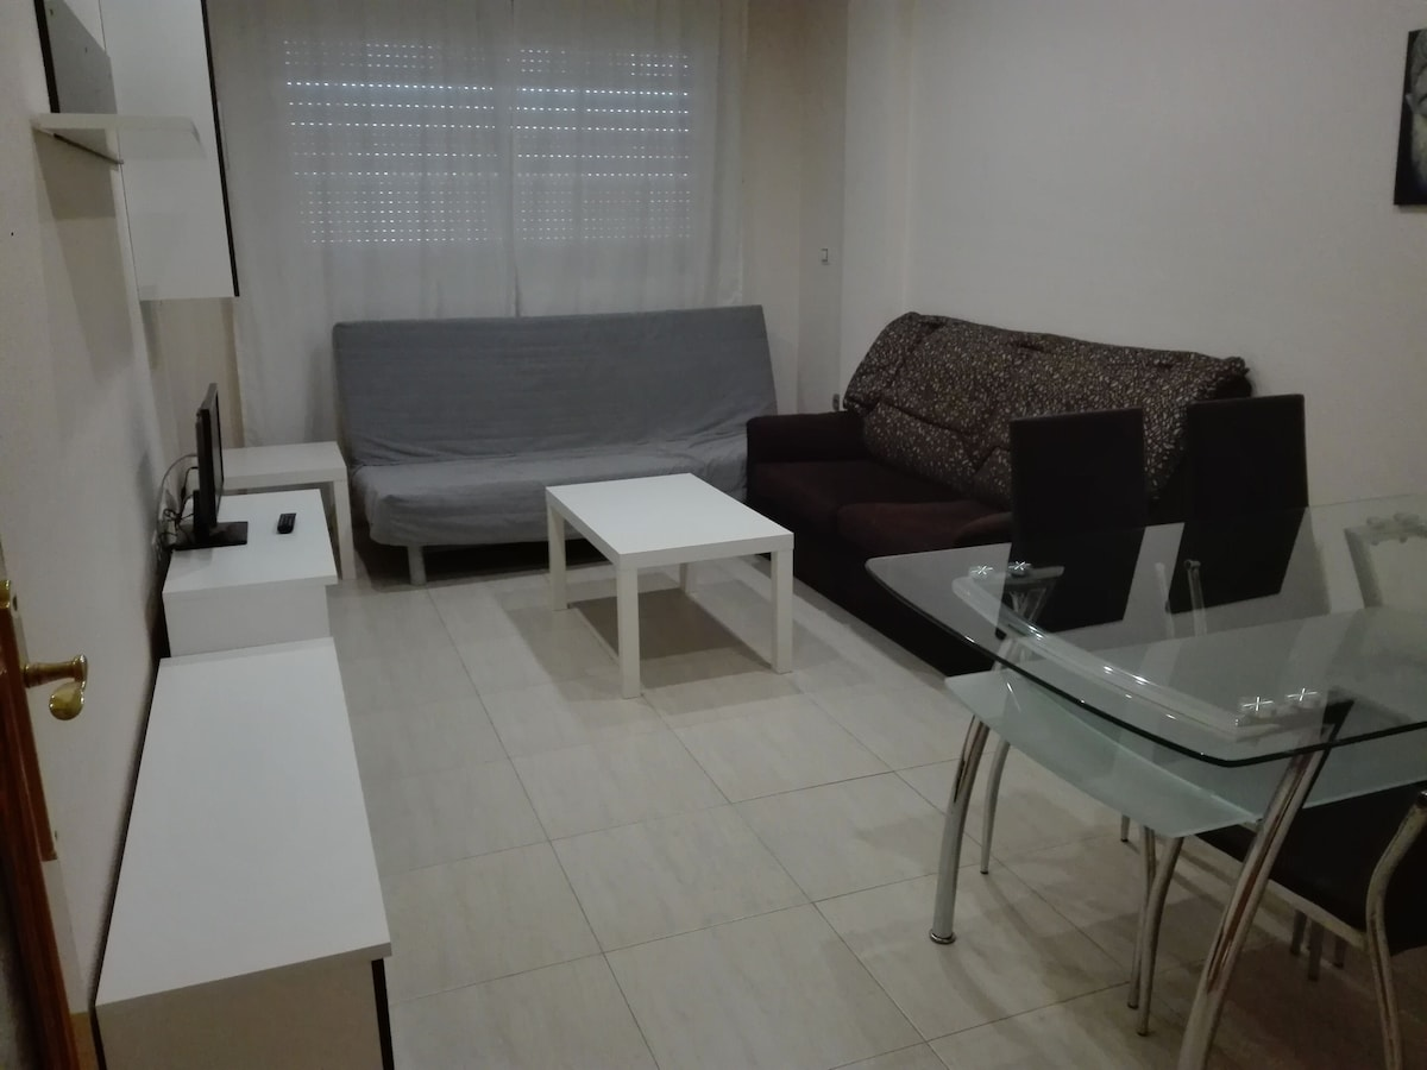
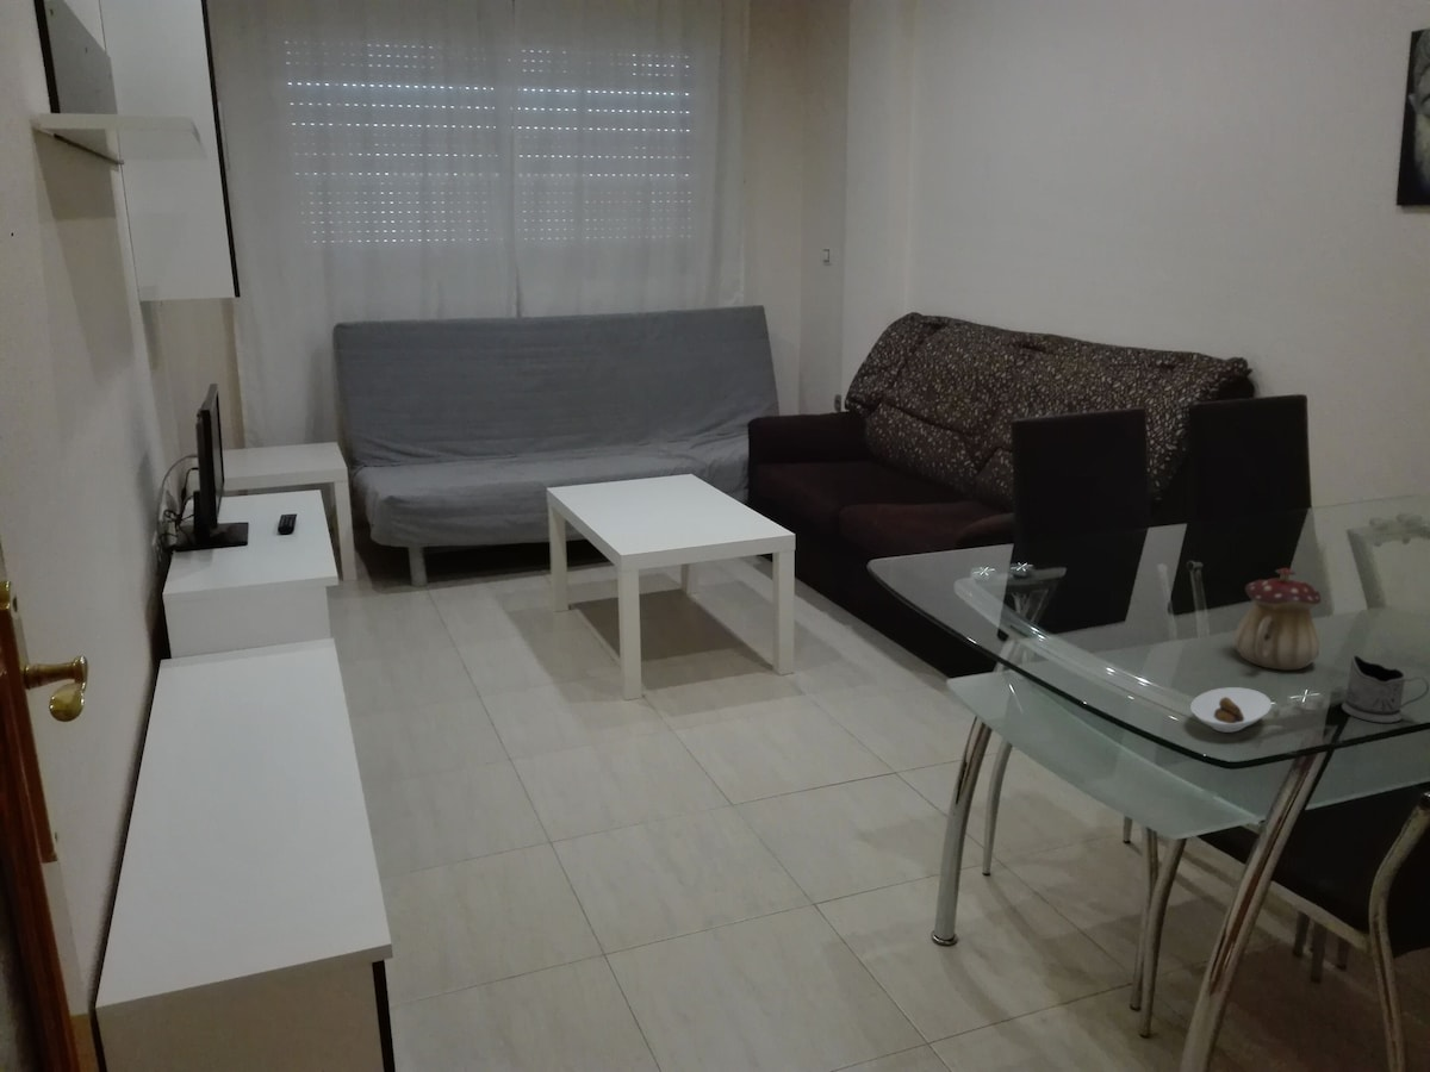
+ saucer [1189,686,1273,734]
+ teapot [1233,567,1323,672]
+ tea glass holder [1341,654,1430,724]
